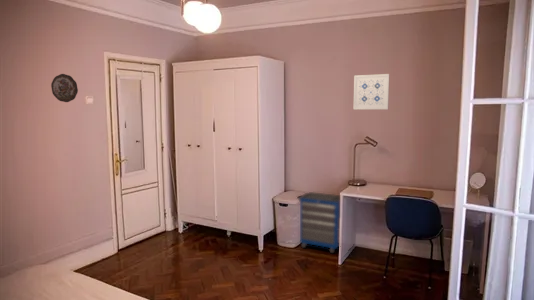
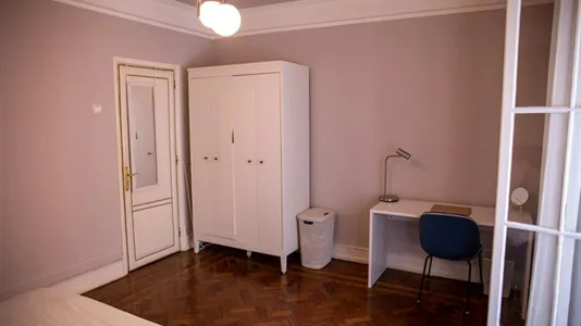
- cabinet [296,191,341,254]
- decorative plate [50,73,79,103]
- wall art [352,73,391,110]
